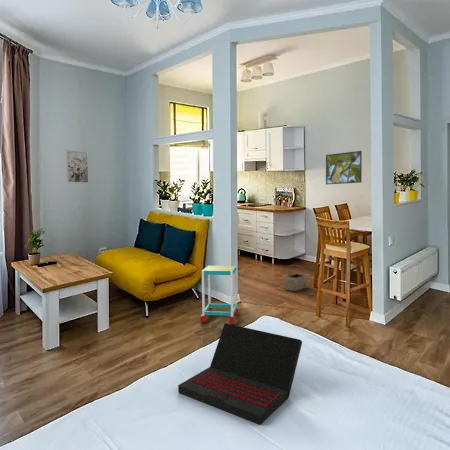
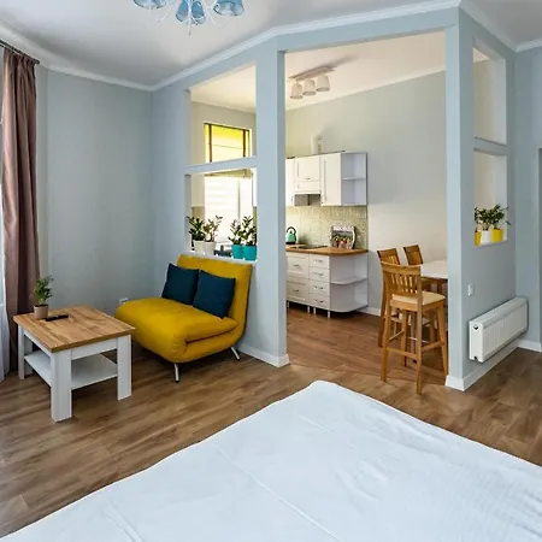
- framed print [325,150,363,185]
- laptop [177,323,303,426]
- side table [200,265,240,324]
- basket [282,264,311,292]
- wall art [65,149,90,185]
